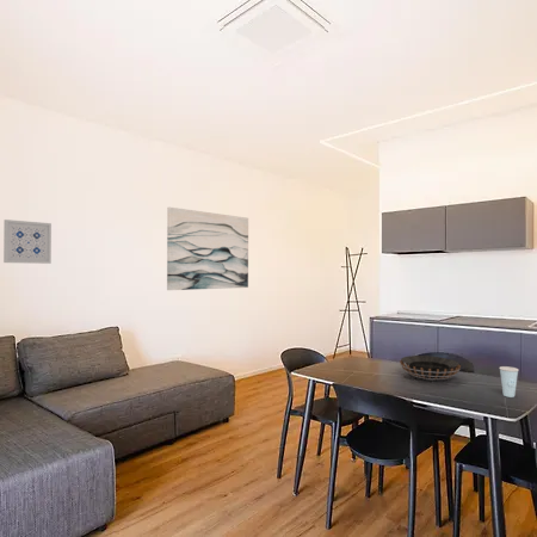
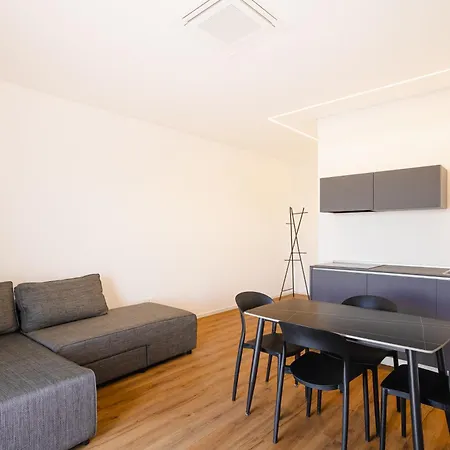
- cup [499,365,520,399]
- decorative bowl [399,354,462,381]
- wall art [2,218,53,265]
- wall art [166,206,249,291]
